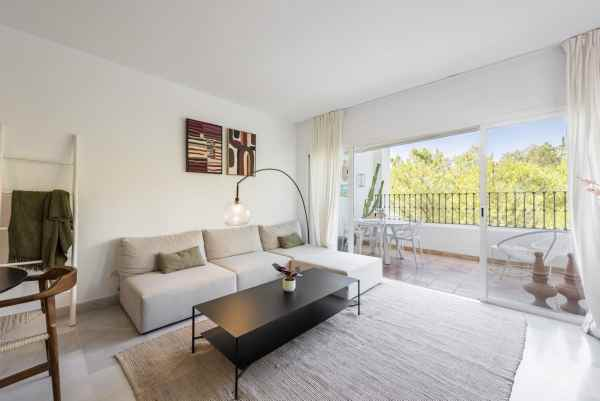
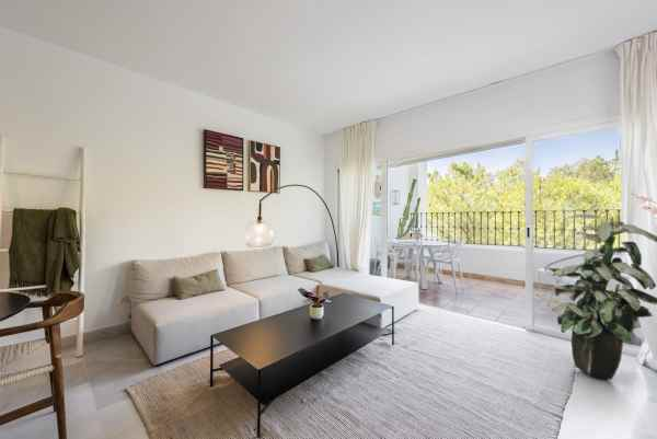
+ indoor plant [546,212,657,381]
